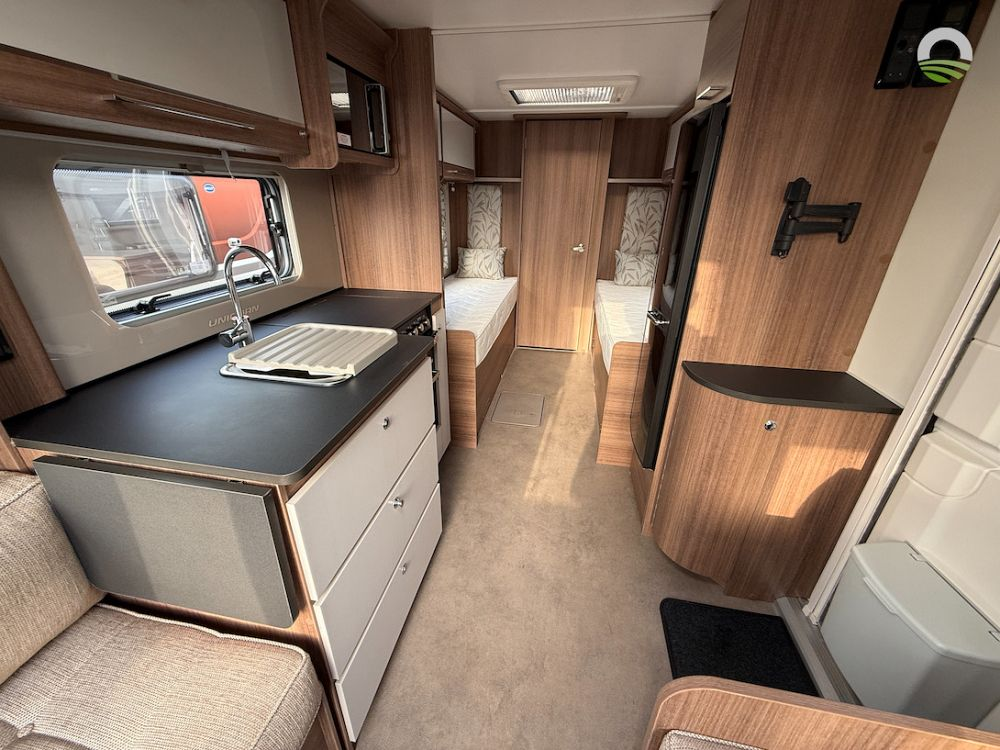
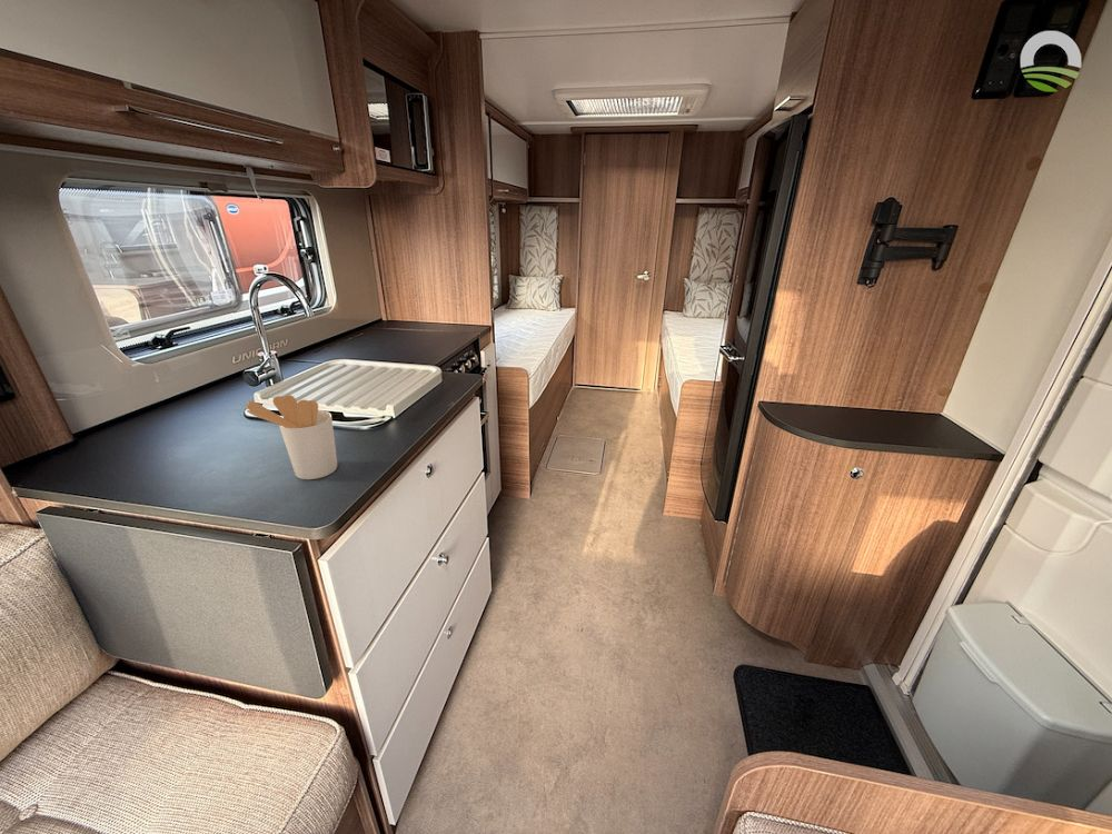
+ utensil holder [245,394,338,480]
